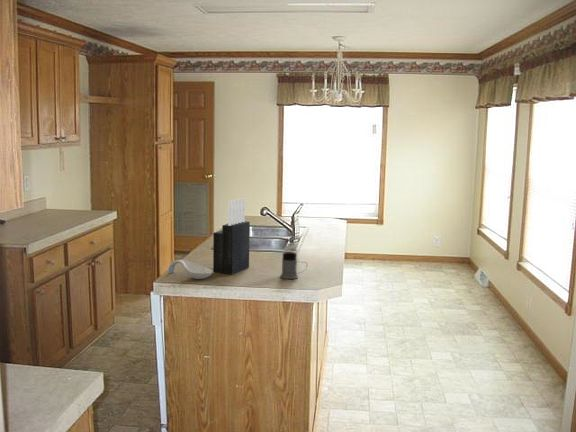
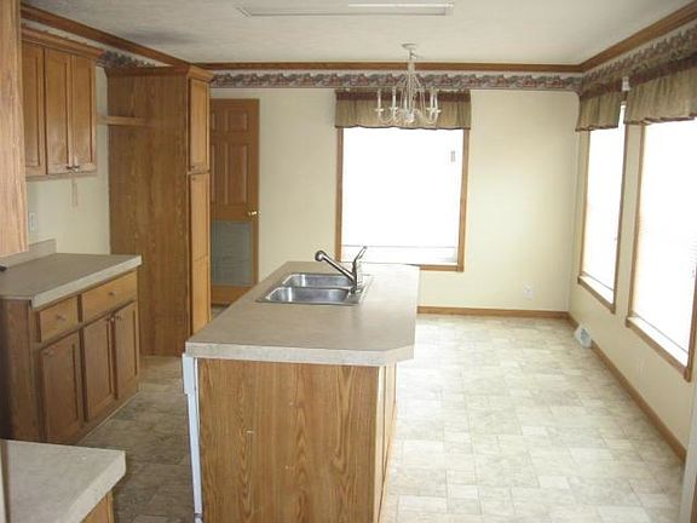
- knife block [212,197,251,275]
- spoon rest [166,259,213,280]
- mug [279,251,308,280]
